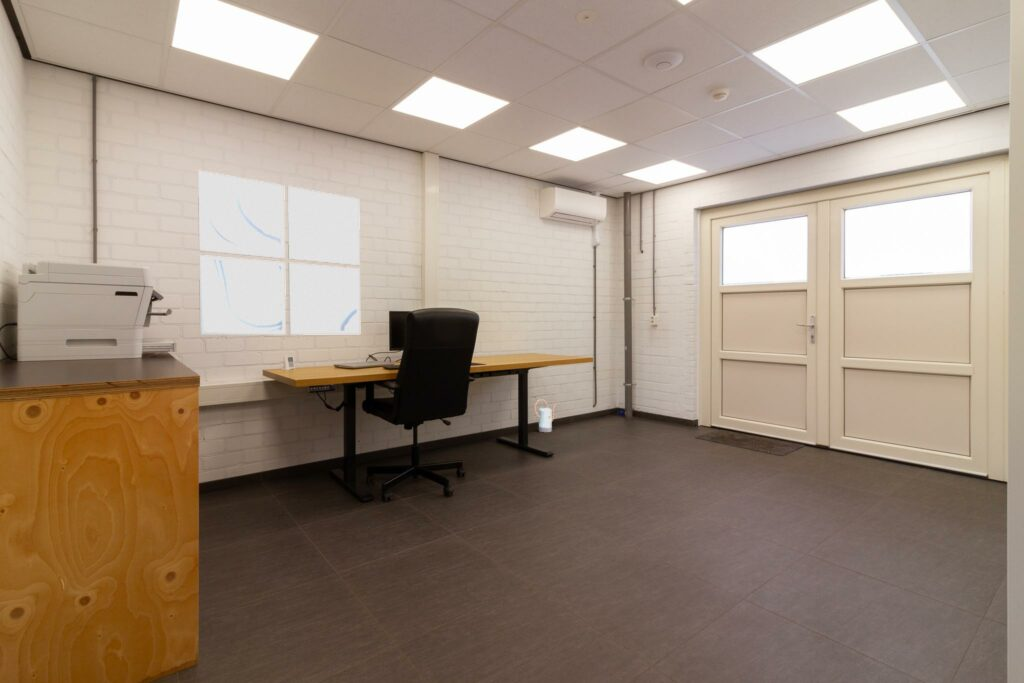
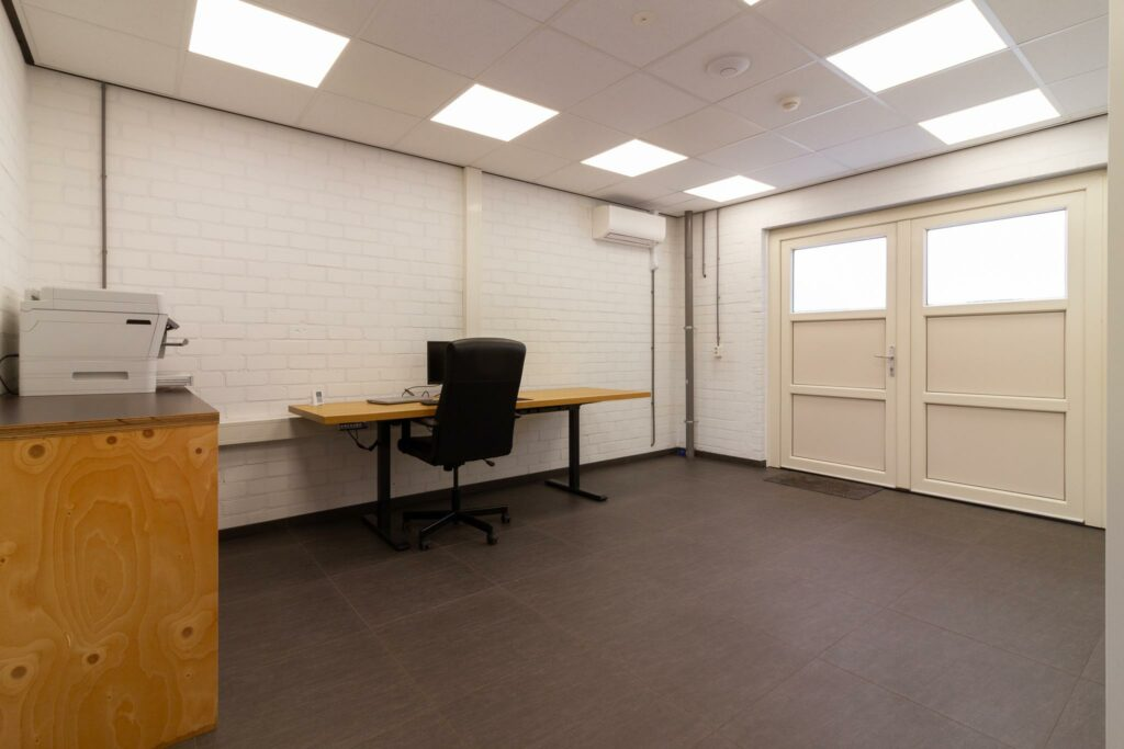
- watering can [533,398,557,433]
- wall art [197,170,361,336]
